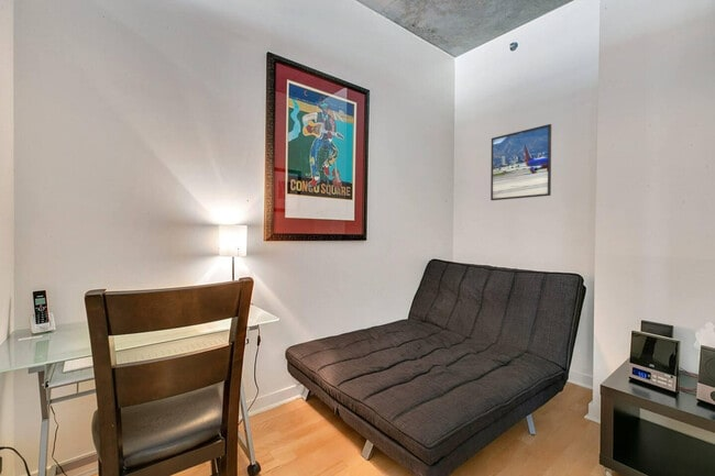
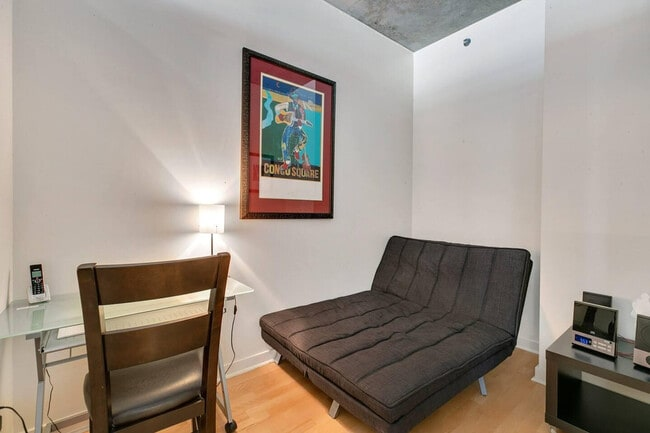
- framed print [490,123,552,201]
